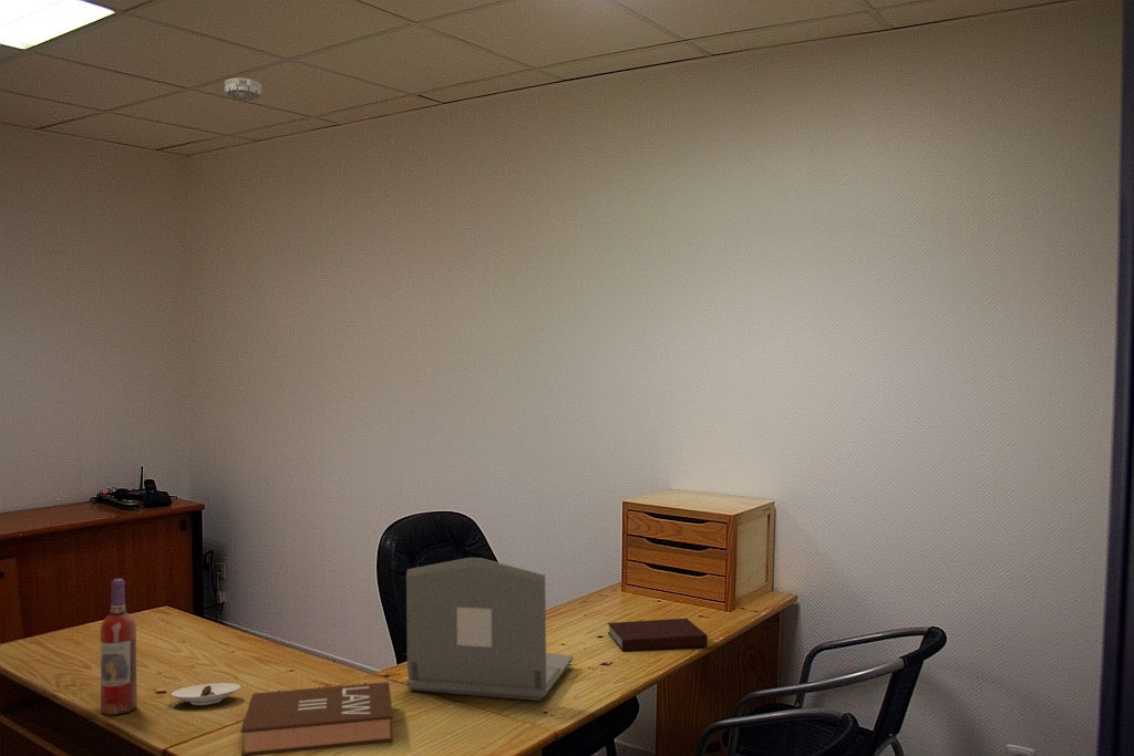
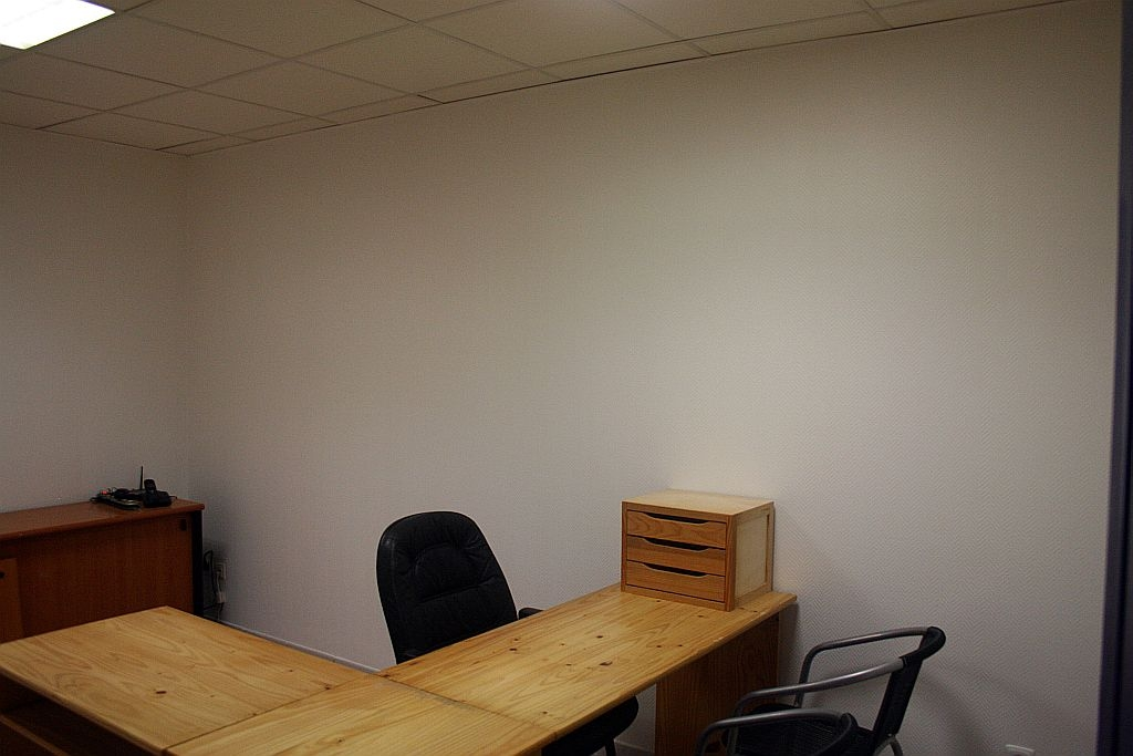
- smoke detector [224,76,262,102]
- notebook [607,618,709,652]
- saucer [171,682,241,706]
- laptop [405,557,575,702]
- wine bottle [100,578,138,716]
- book [240,681,394,756]
